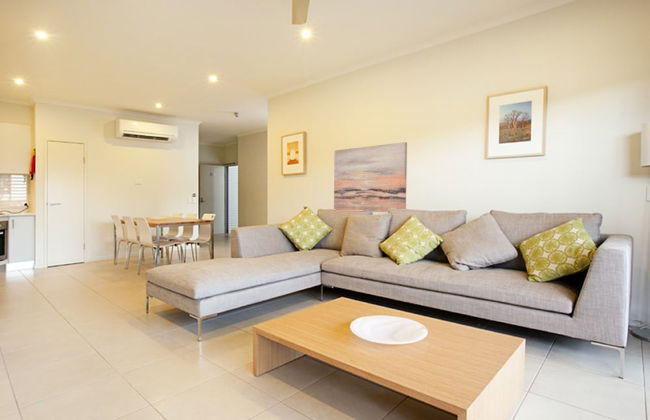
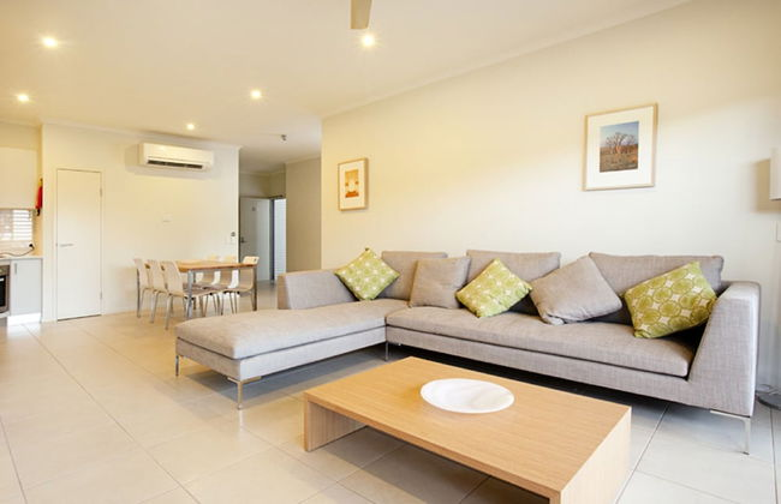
- wall art [333,141,408,213]
